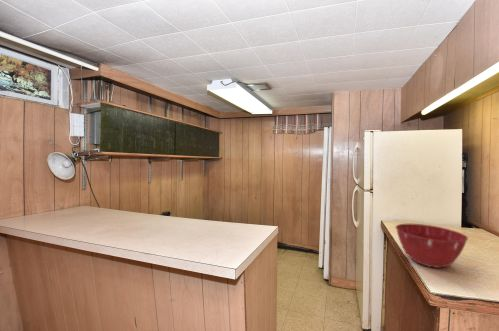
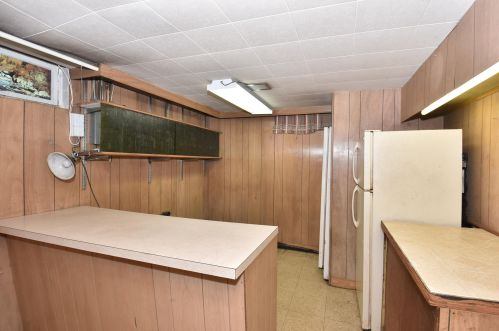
- mixing bowl [394,223,469,269]
